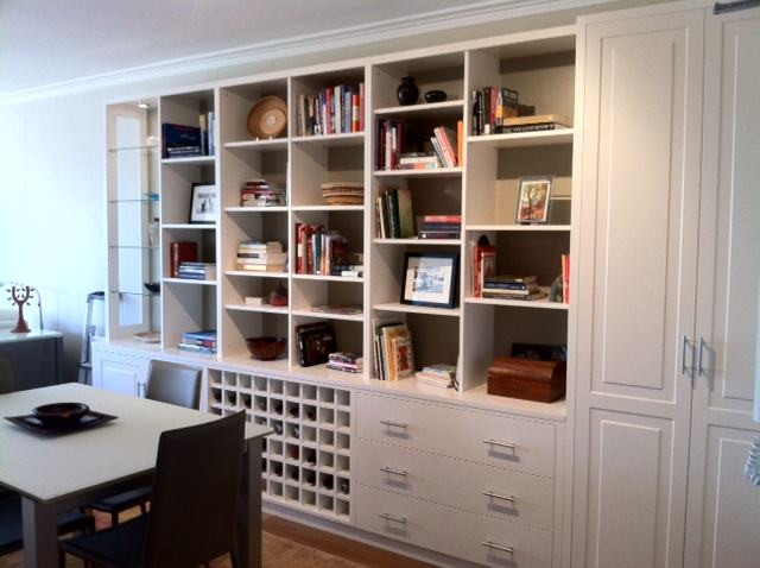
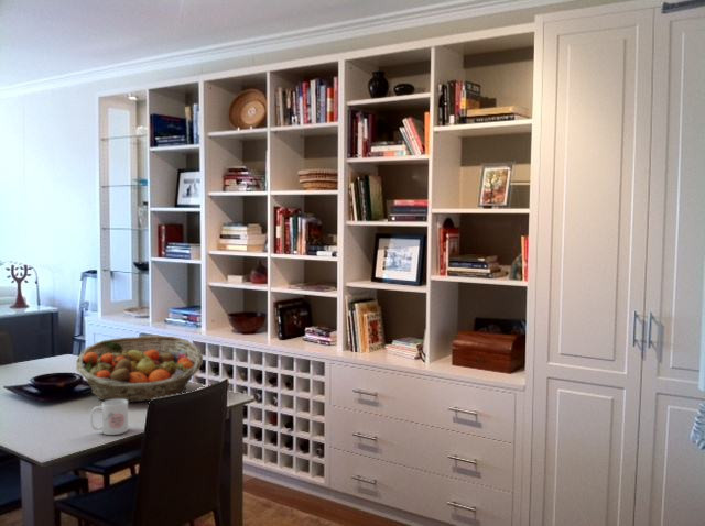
+ mug [89,399,129,436]
+ fruit basket [75,335,204,404]
